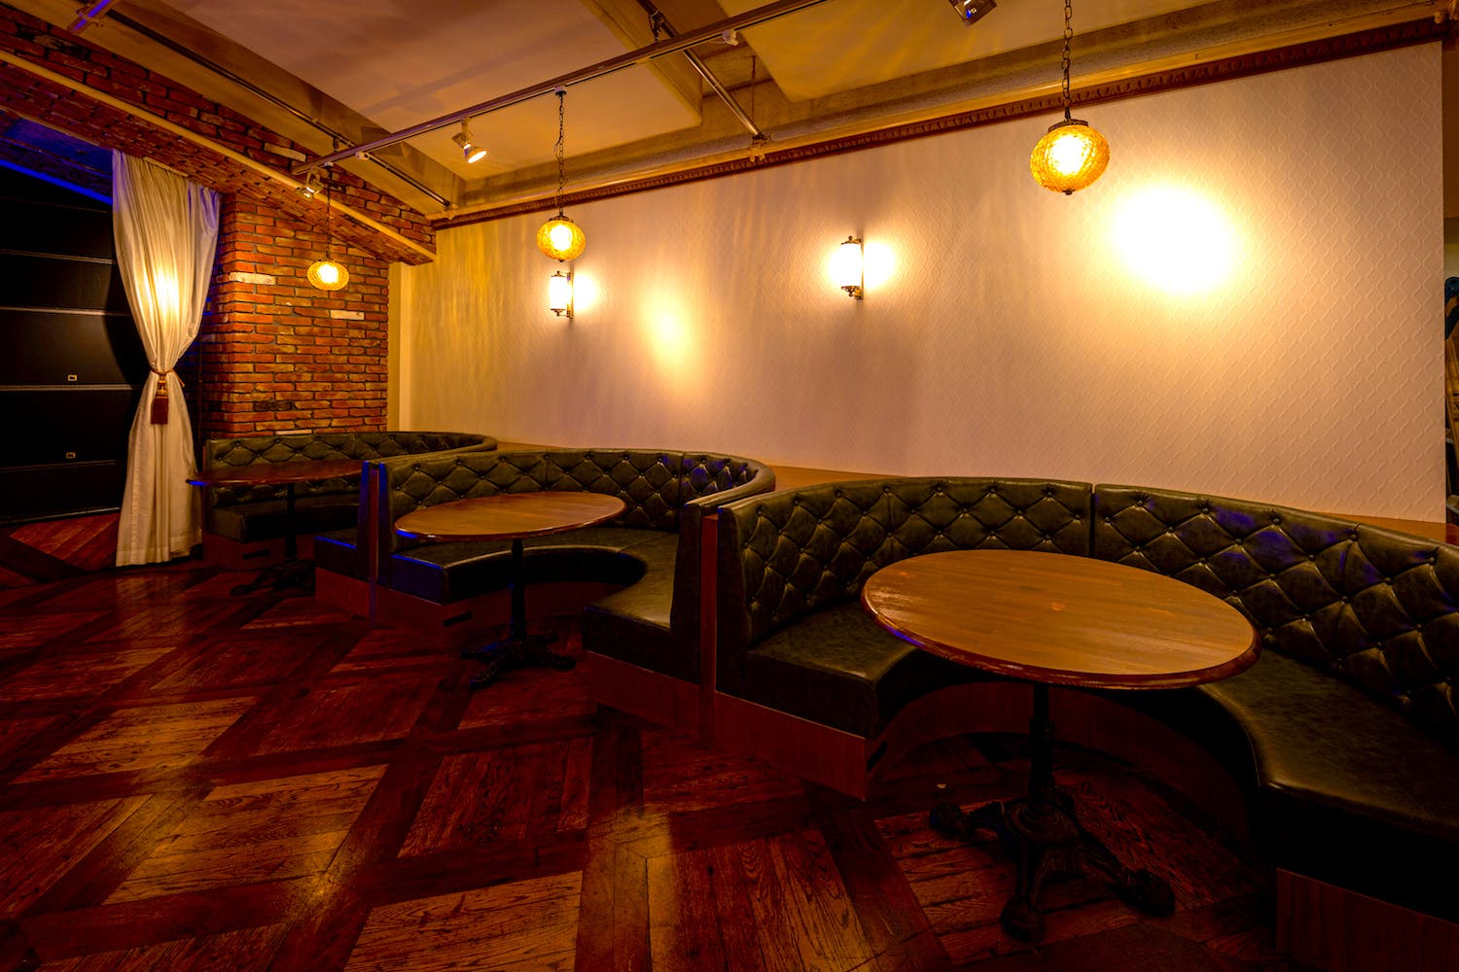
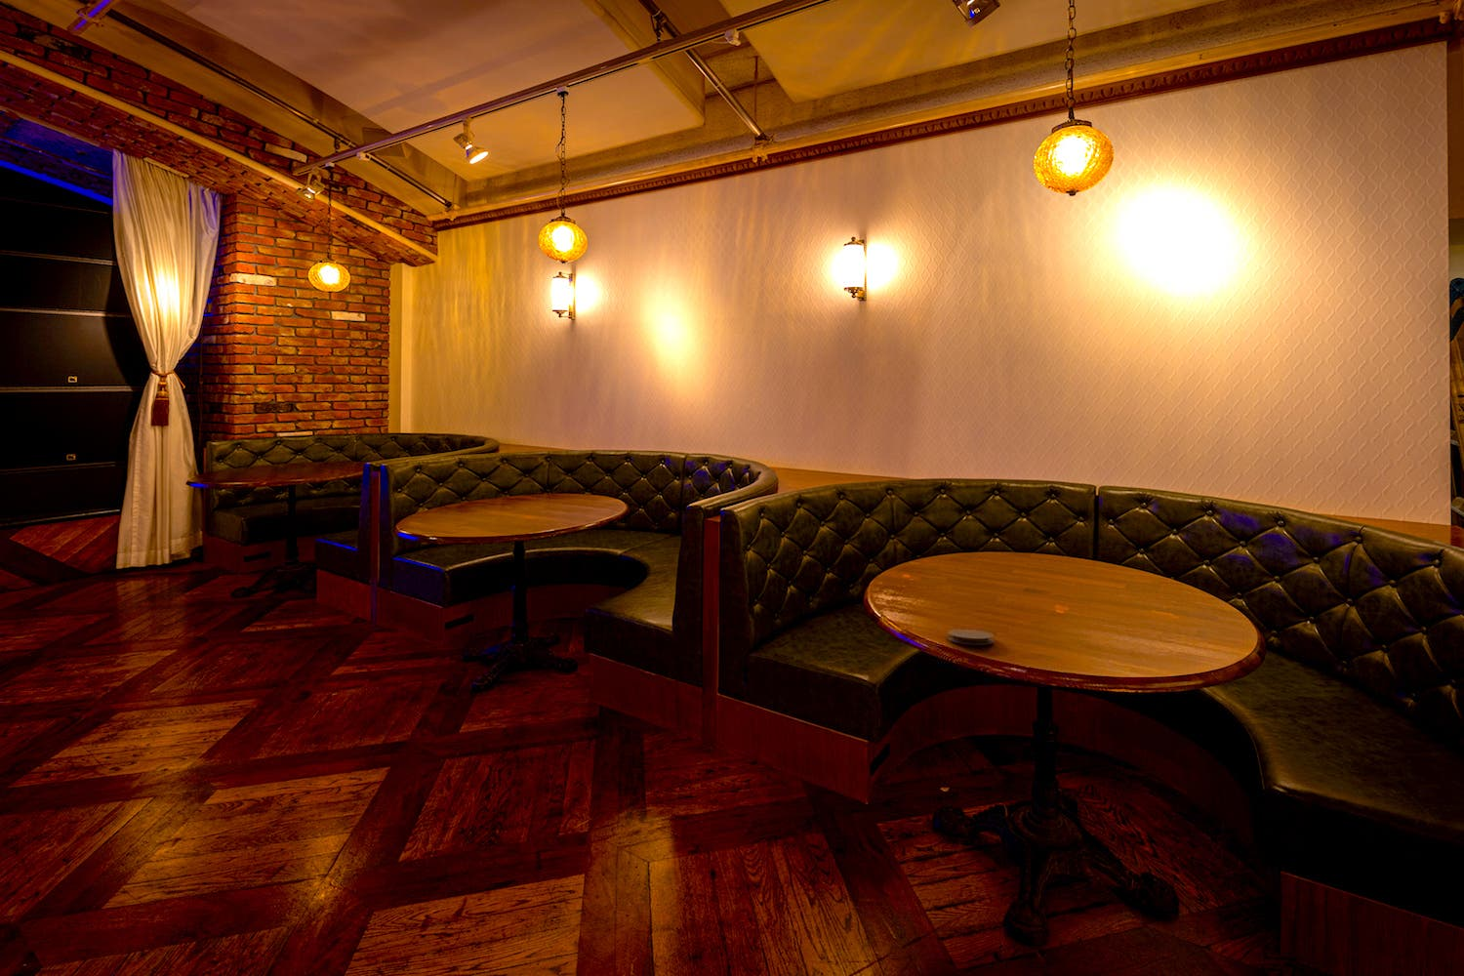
+ coaster [947,629,995,646]
